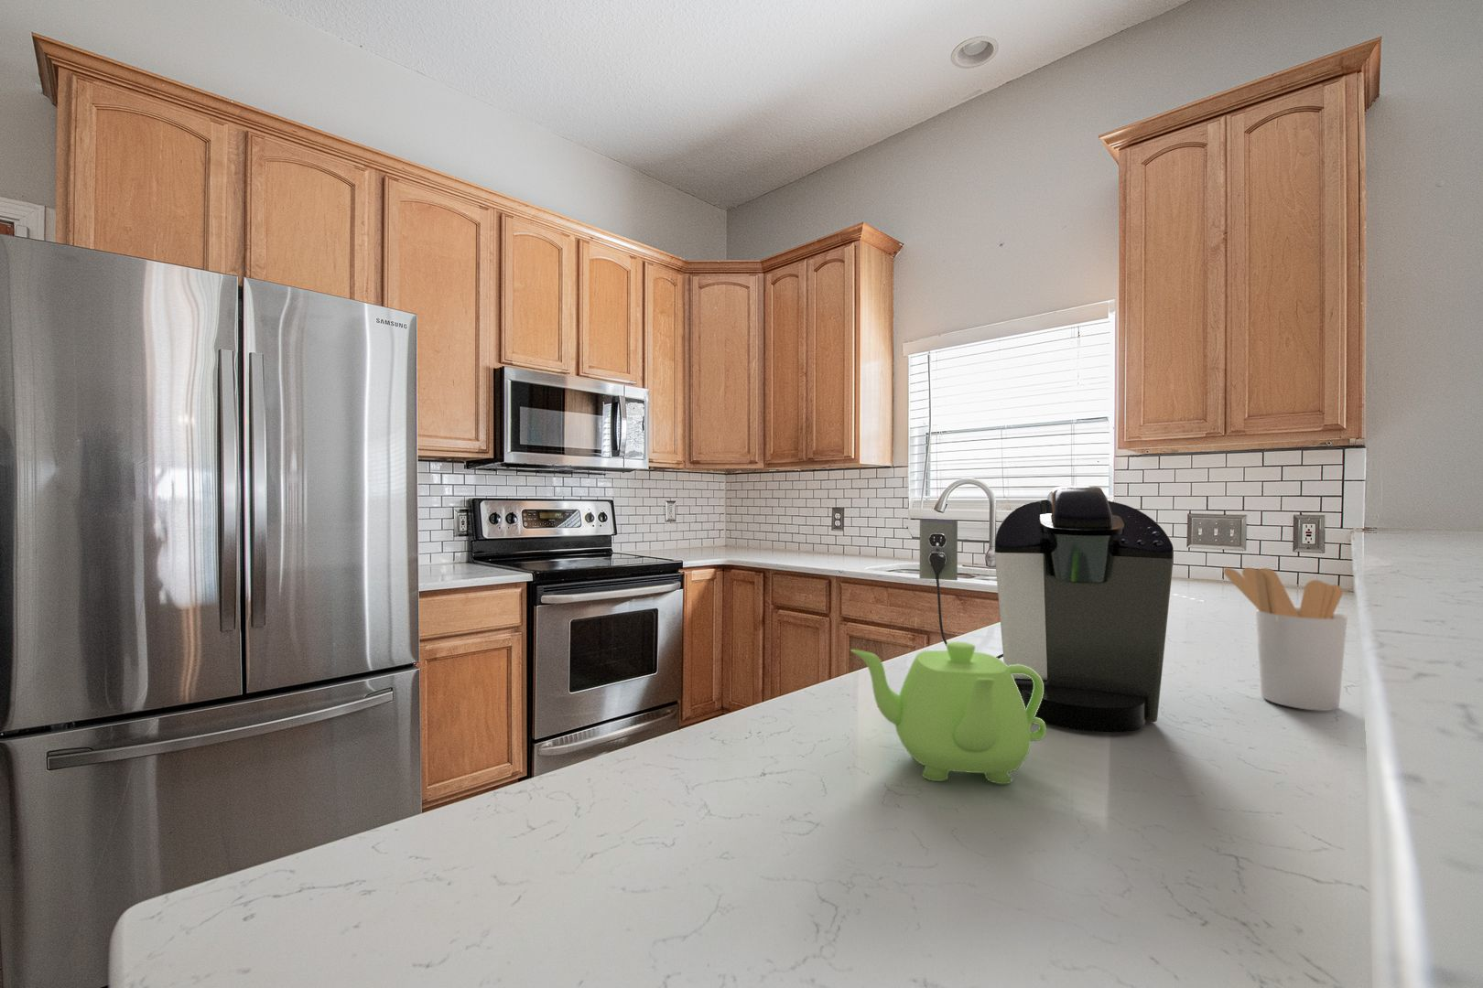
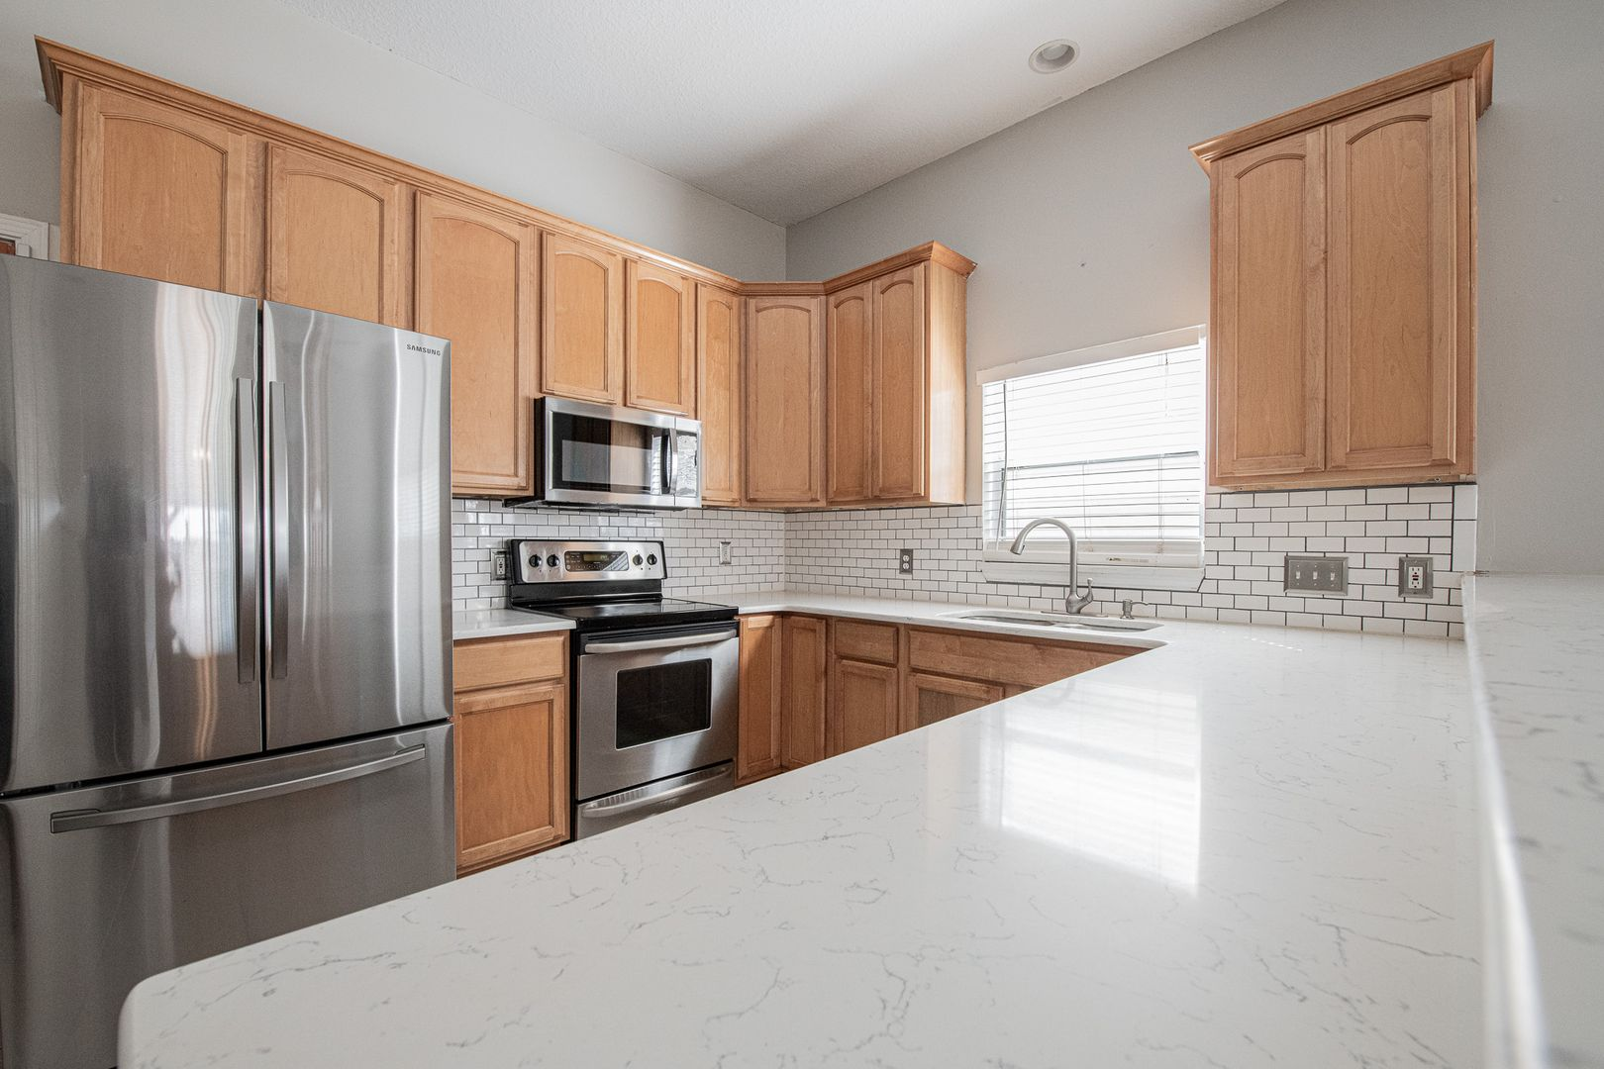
- teapot [850,642,1047,785]
- utensil holder [1223,567,1348,711]
- coffee maker [919,485,1174,733]
